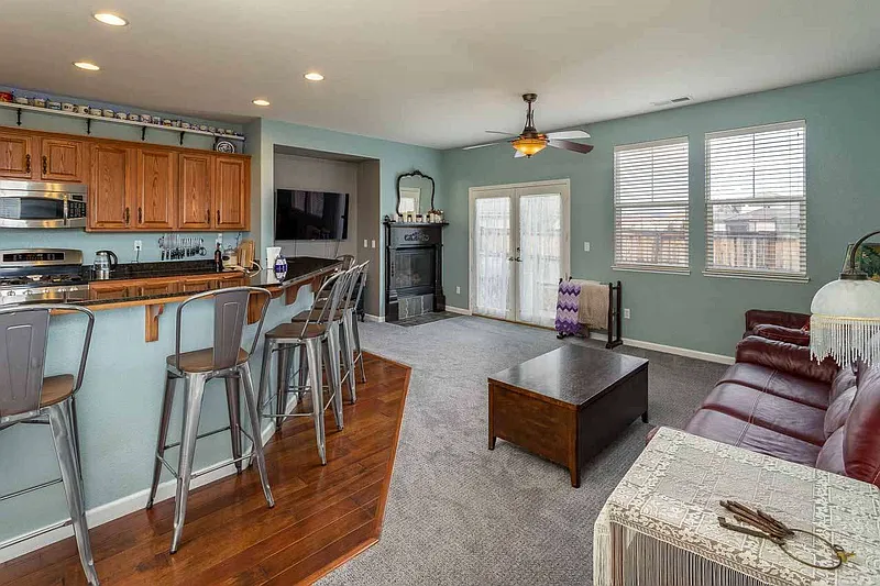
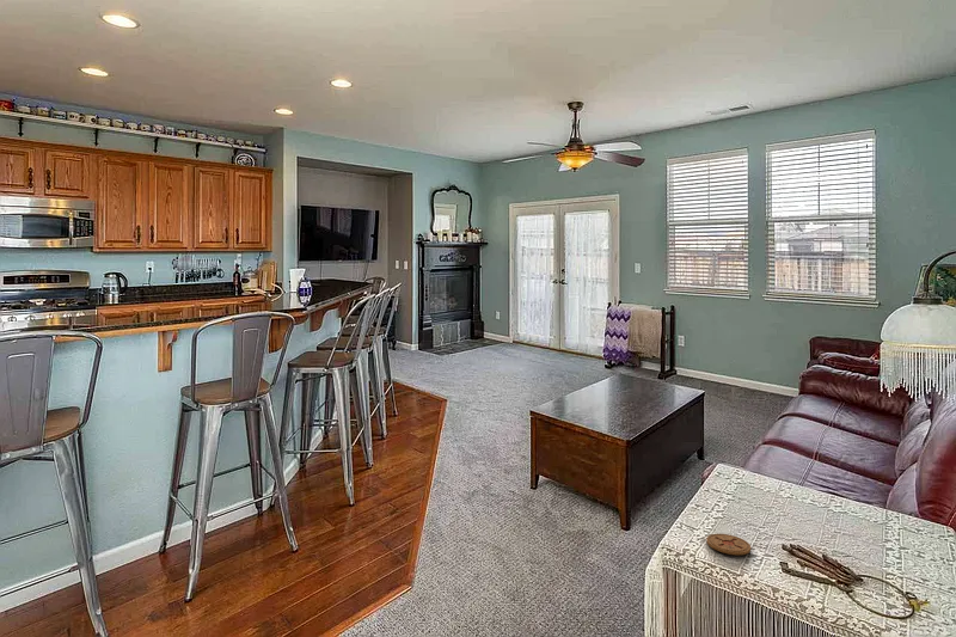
+ coaster [705,533,752,556]
